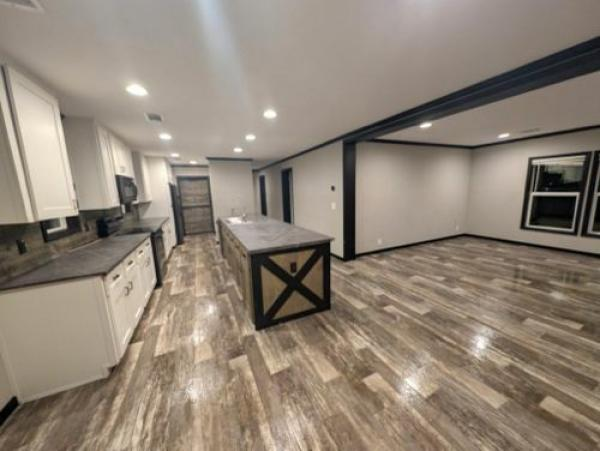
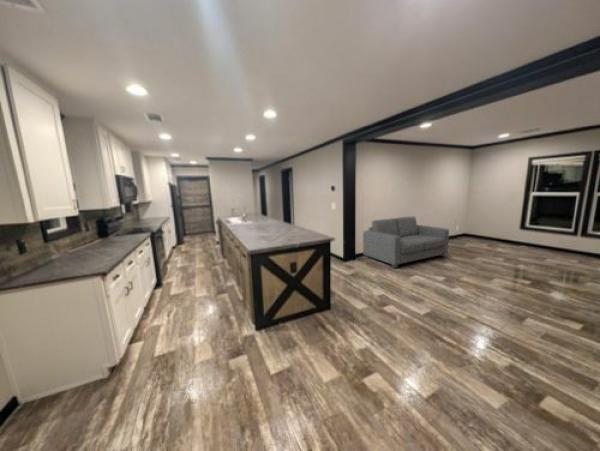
+ sofa [362,216,450,269]
